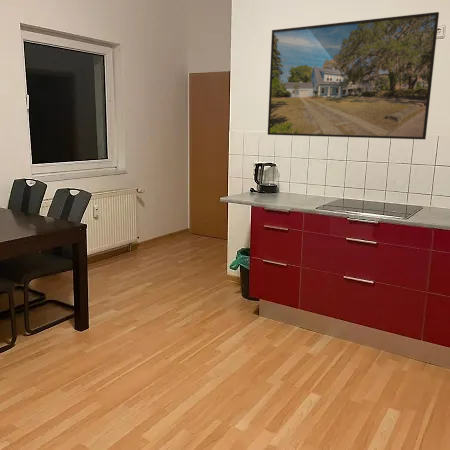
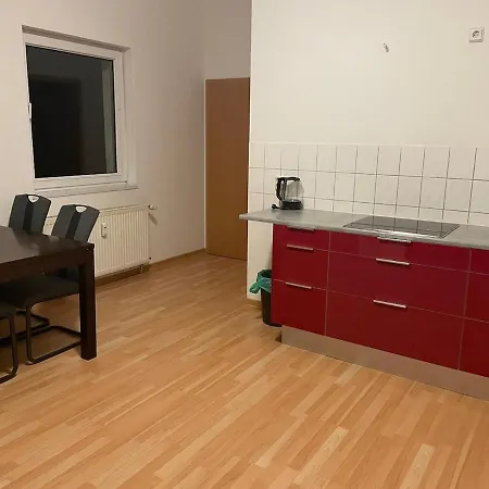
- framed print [267,11,440,140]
